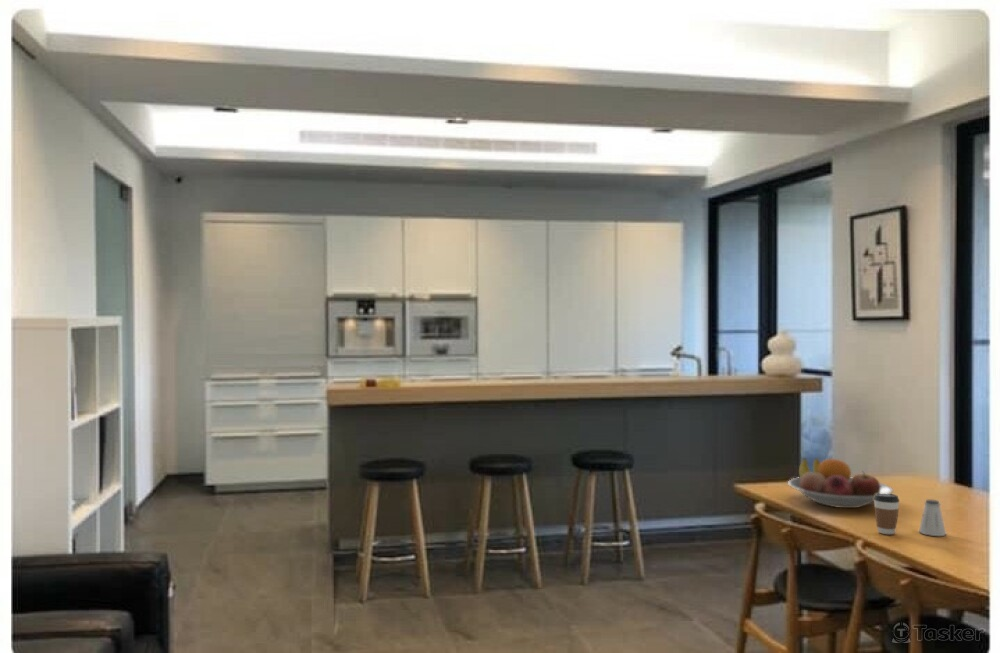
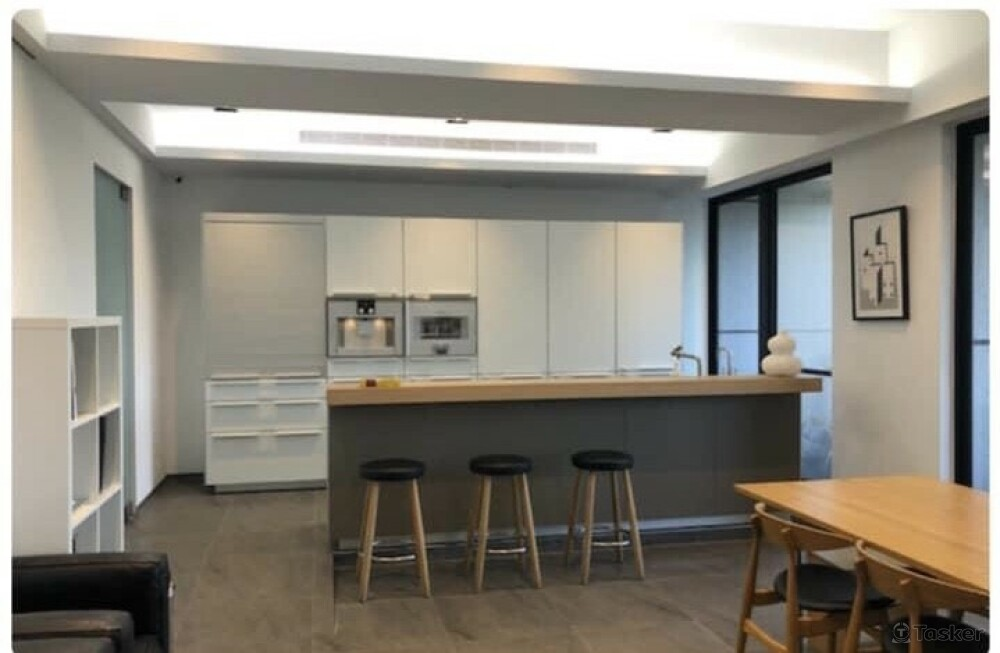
- saltshaker [918,498,947,537]
- fruit bowl [787,457,894,509]
- coffee cup [873,493,900,535]
